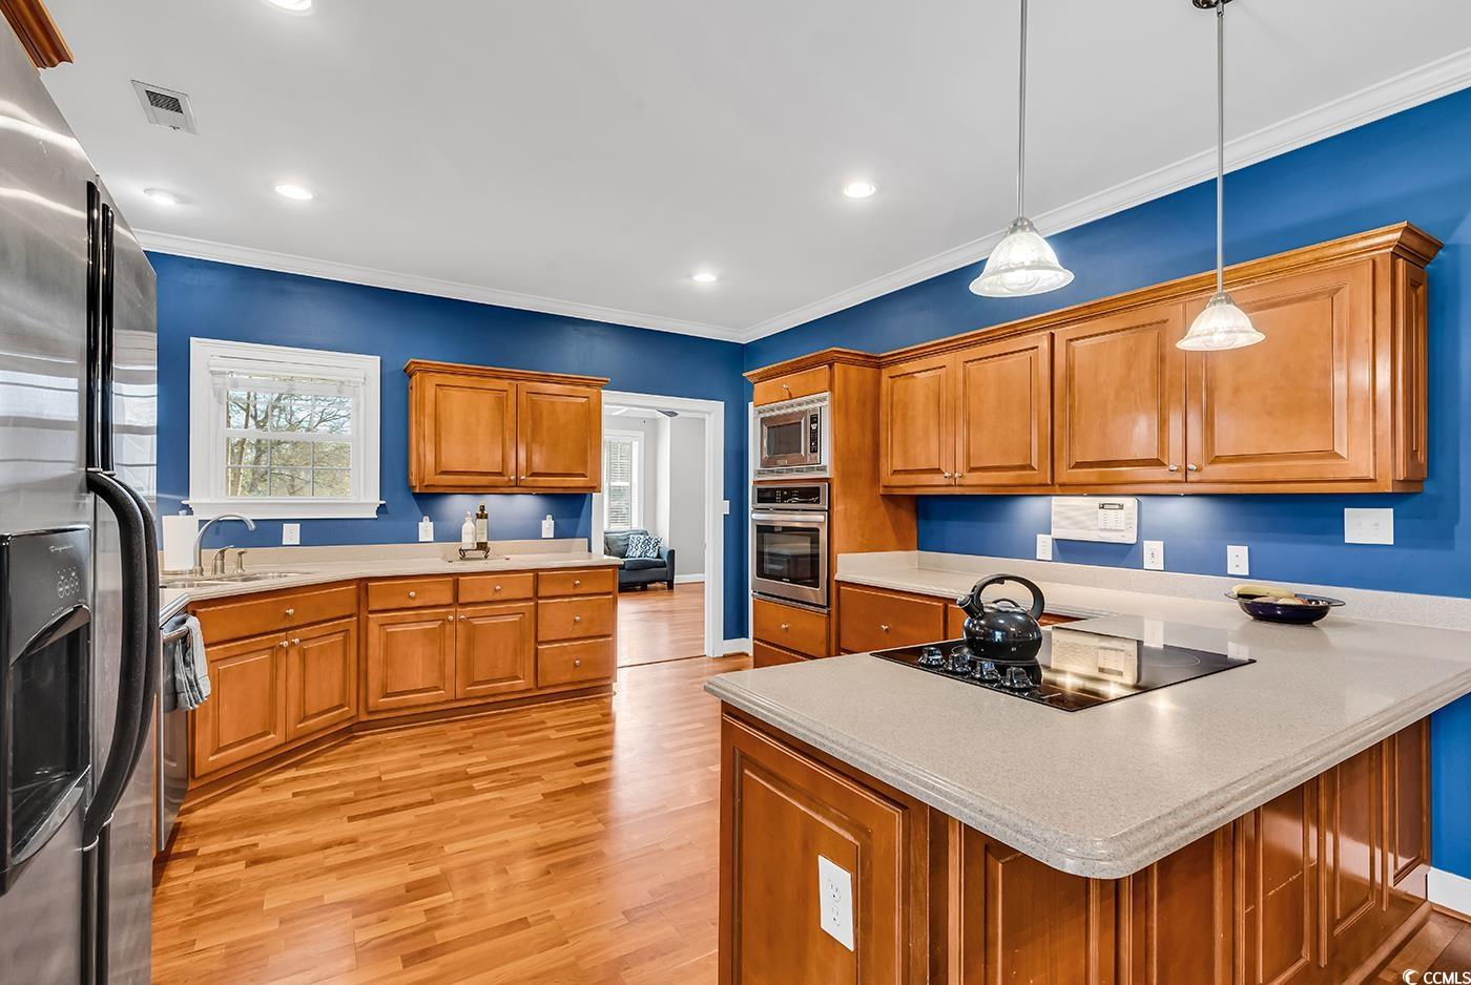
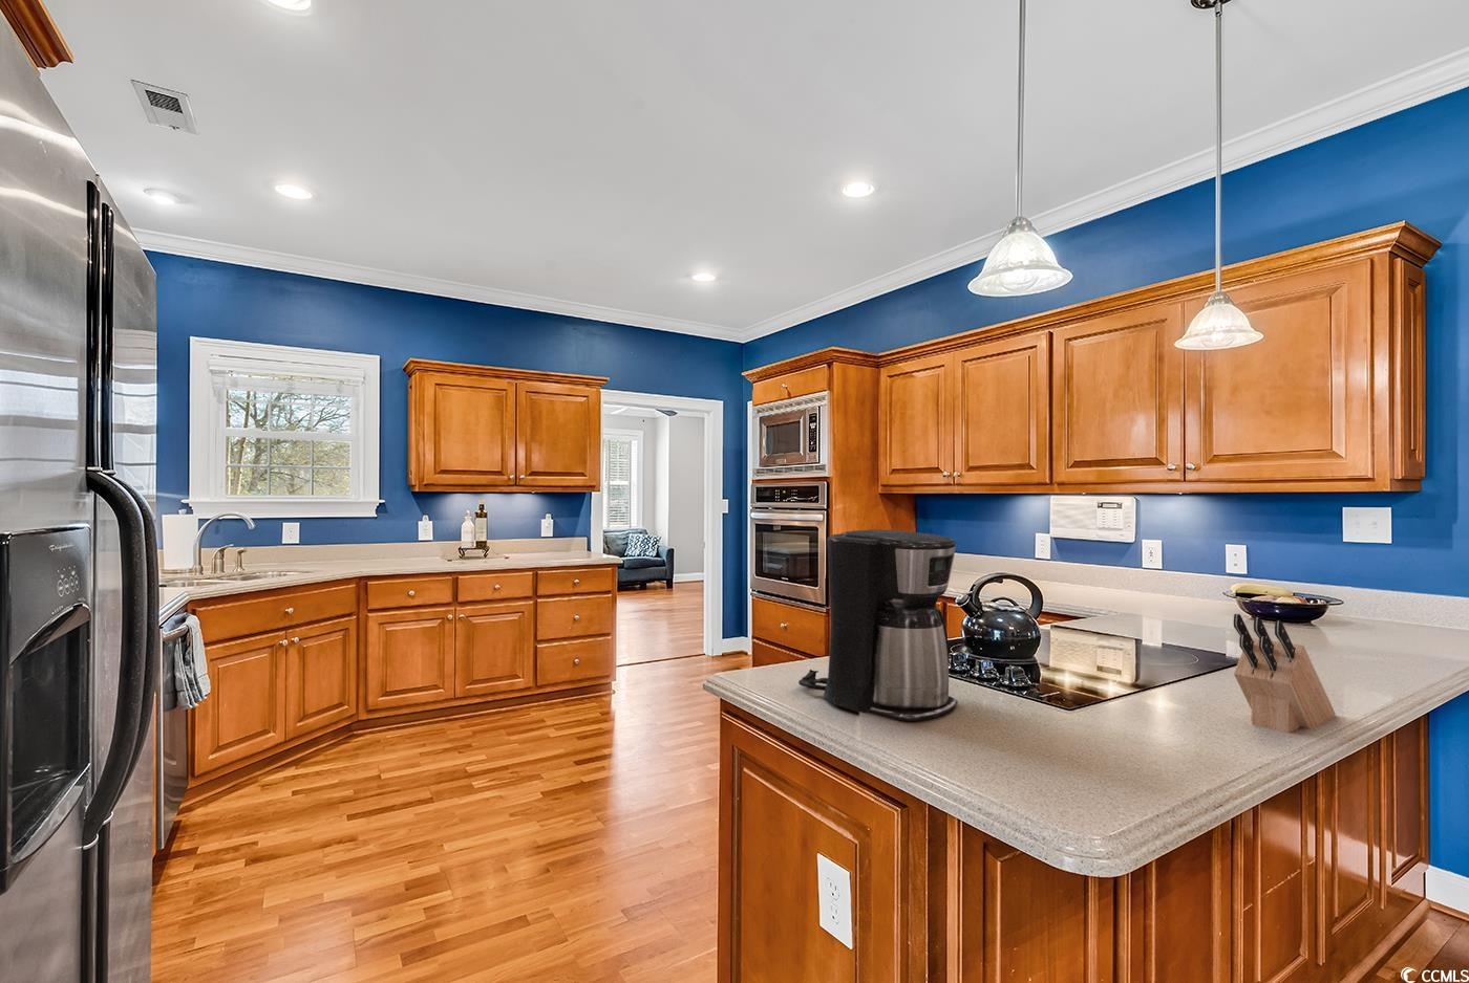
+ knife block [1233,613,1336,734]
+ coffee maker [797,528,960,723]
